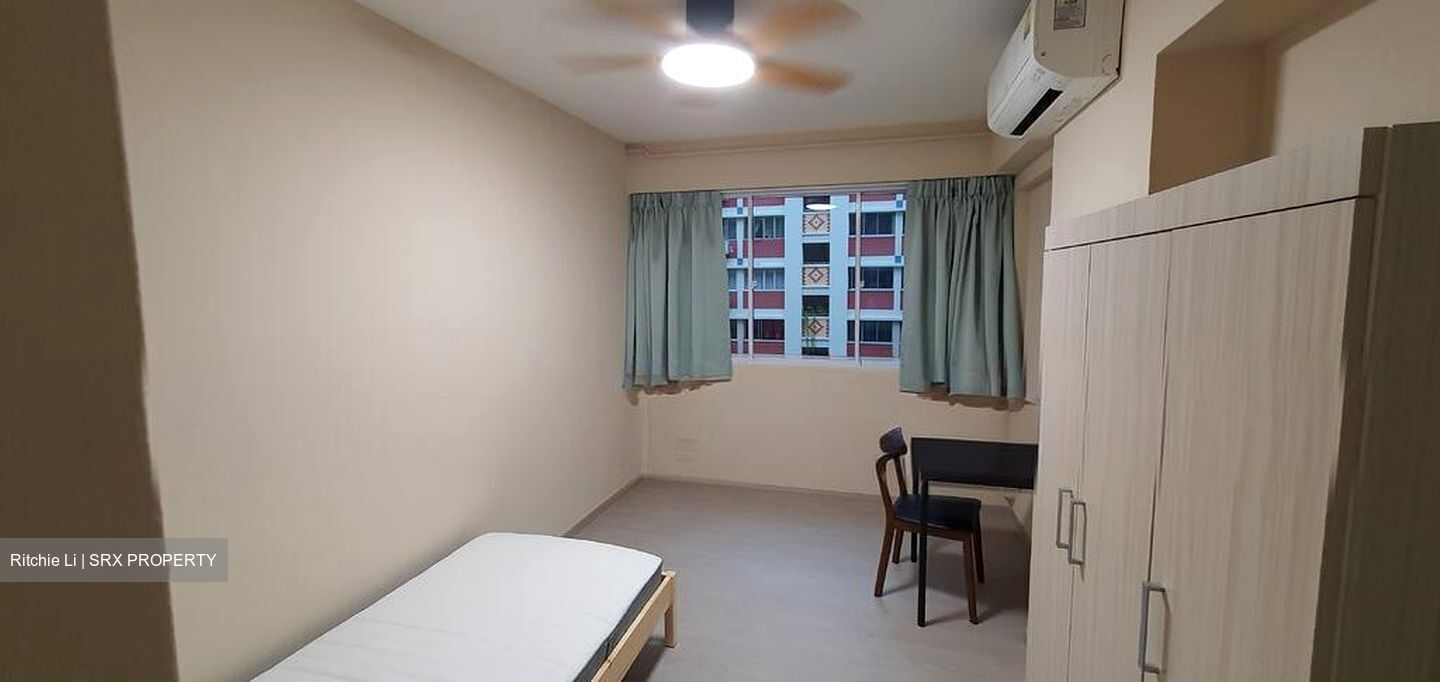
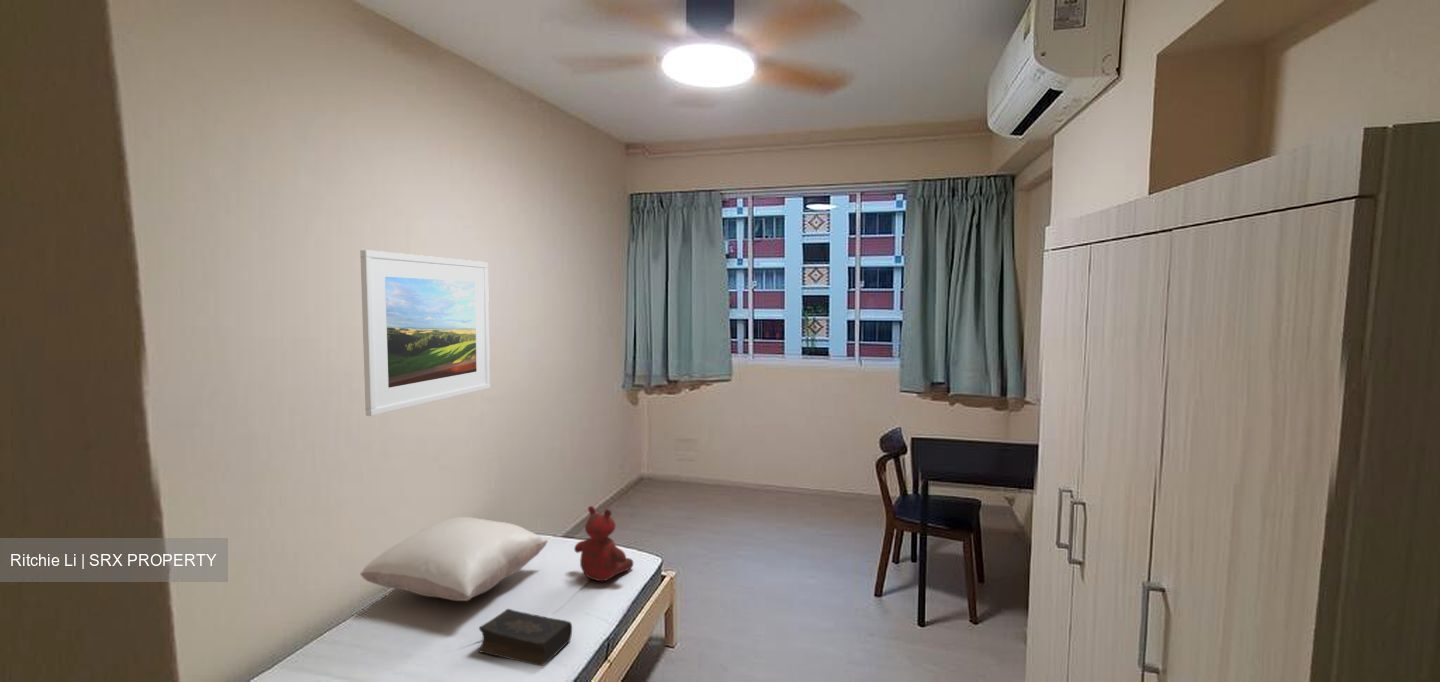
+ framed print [359,249,491,417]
+ pillow [359,516,549,602]
+ teddy bear [573,505,634,582]
+ book [477,608,573,667]
